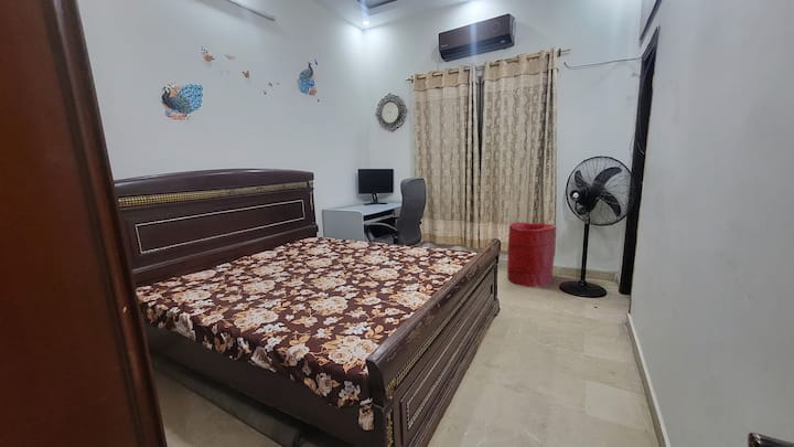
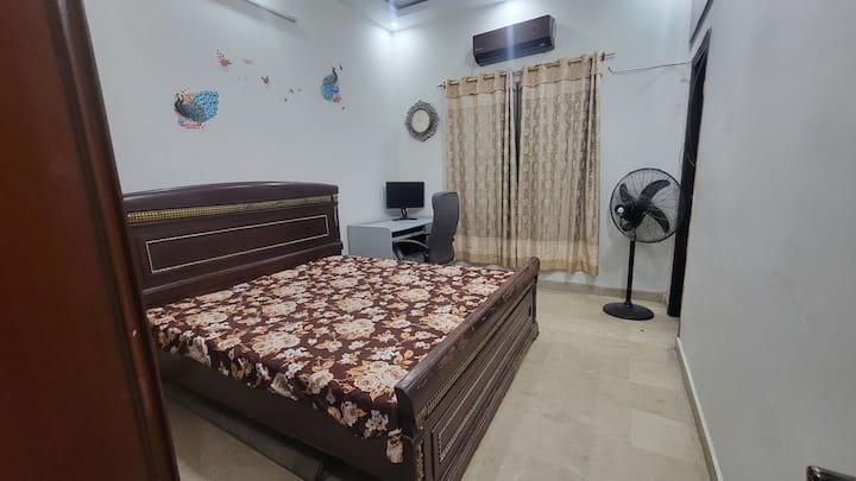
- laundry hamper [506,221,557,289]
